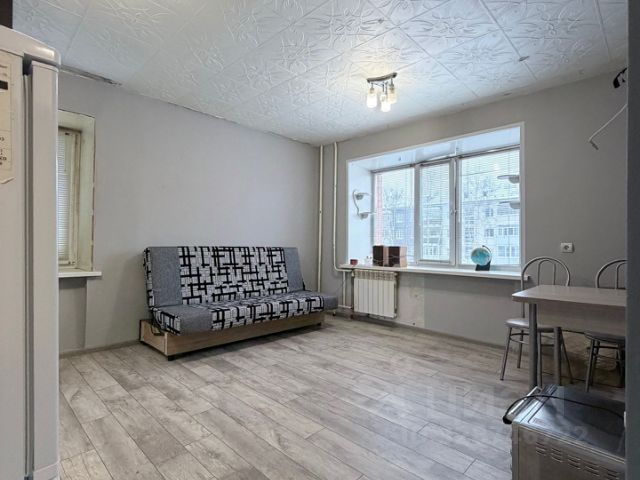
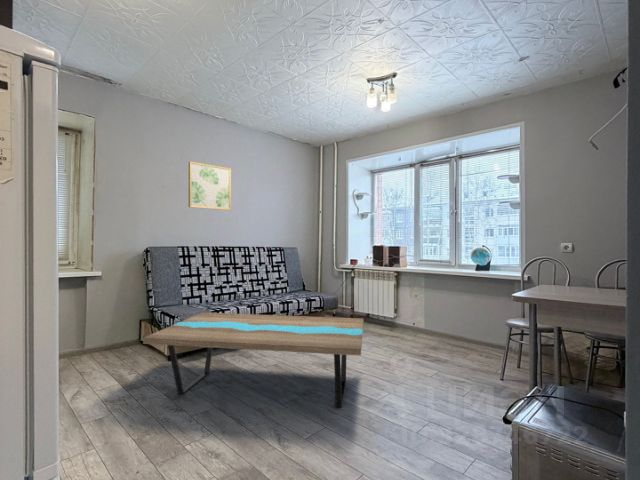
+ coffee table [142,312,364,408]
+ wall art [188,161,232,211]
